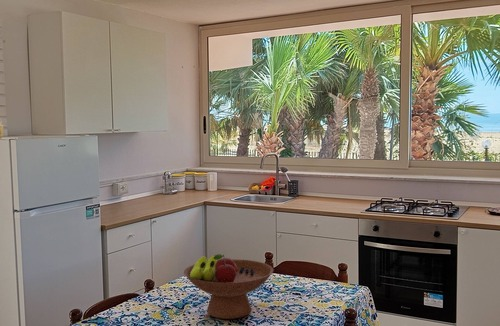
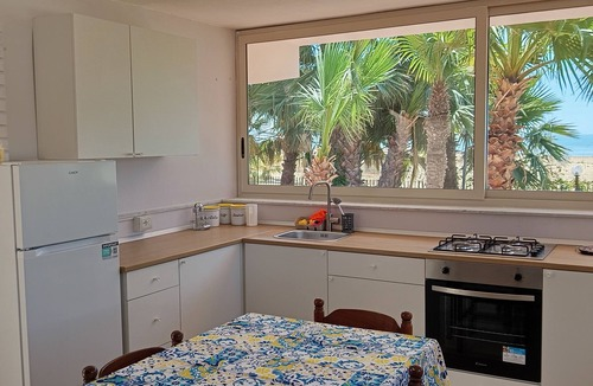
- fruit bowl [183,253,274,320]
